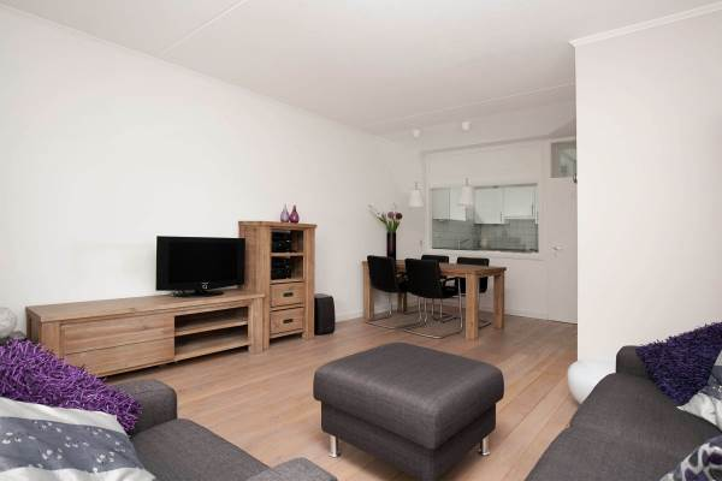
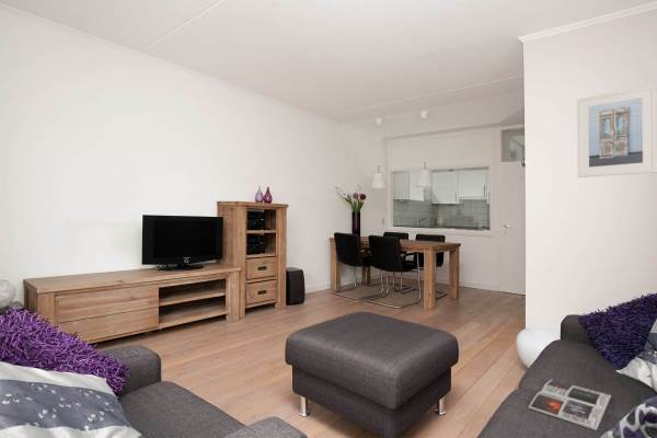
+ magazine [528,379,612,431]
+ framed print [576,83,657,178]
